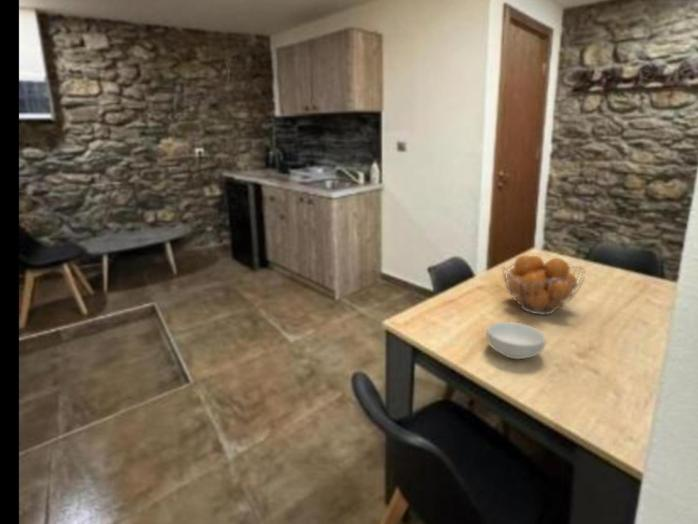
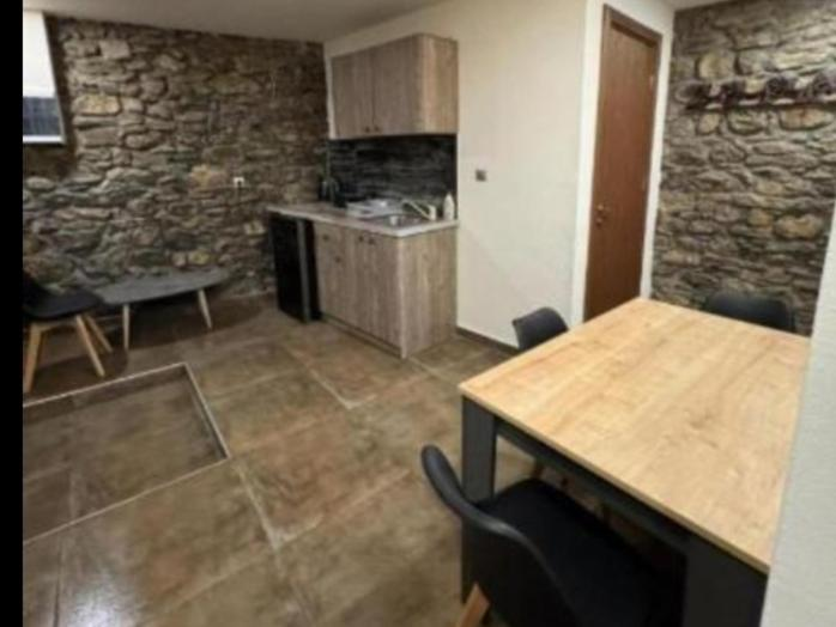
- cereal bowl [486,321,547,360]
- fruit basket [501,254,585,316]
